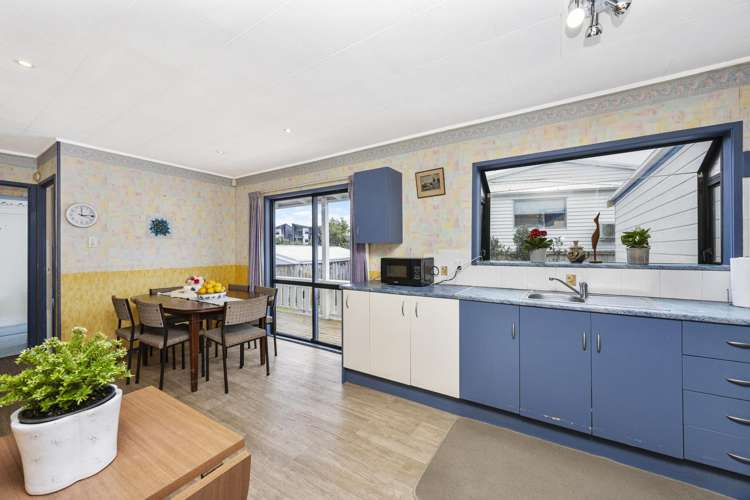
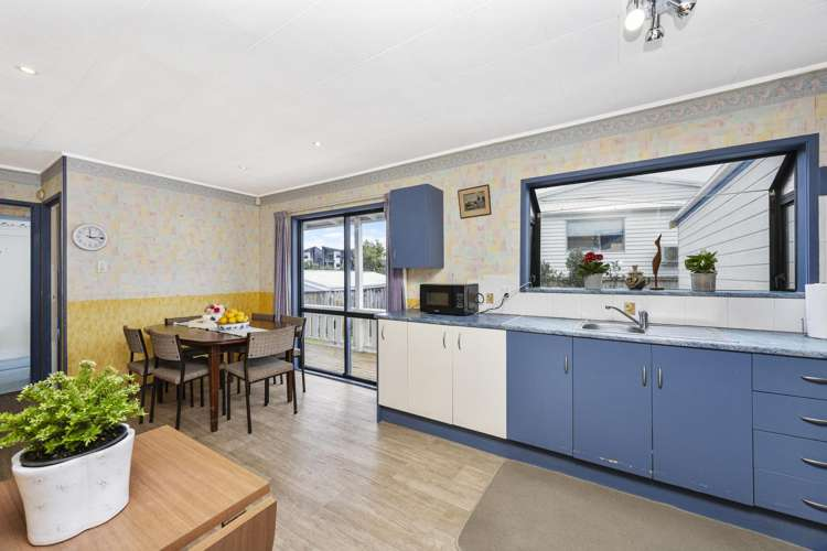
- wall art [145,214,174,240]
